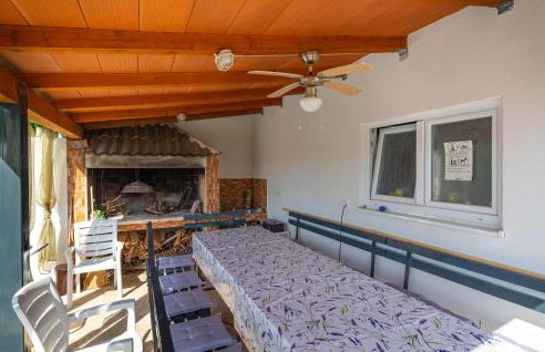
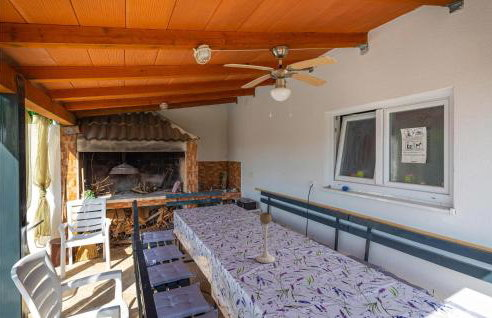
+ candle holder [255,211,276,264]
